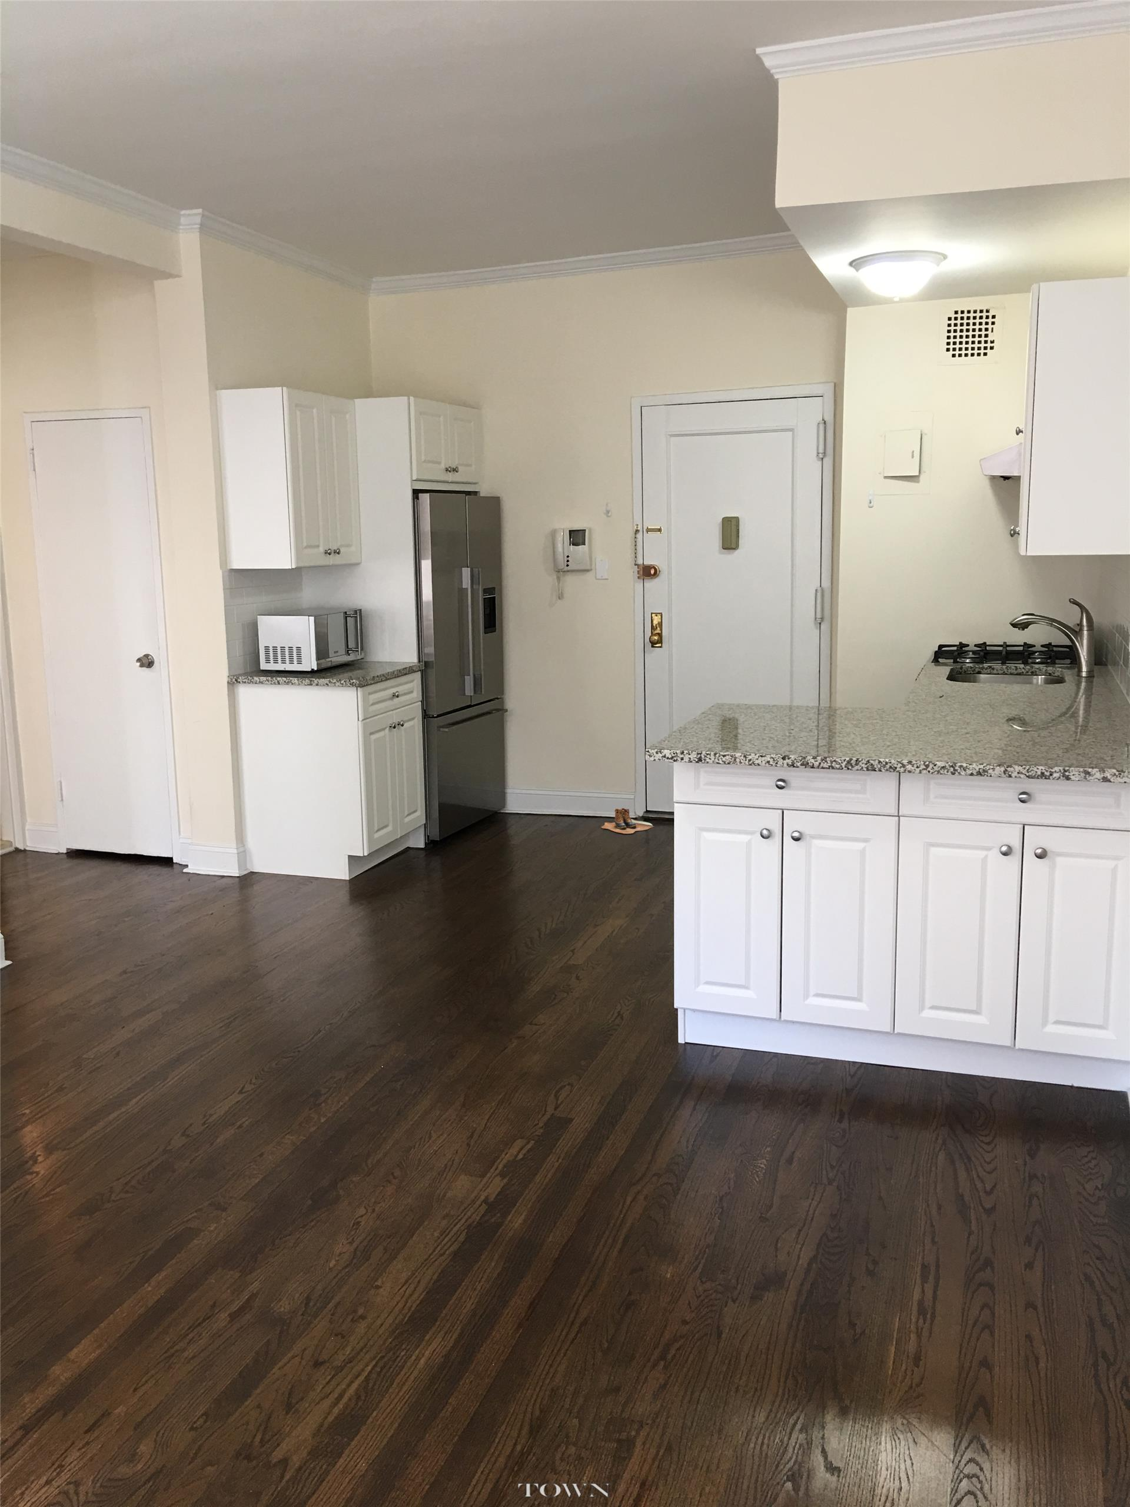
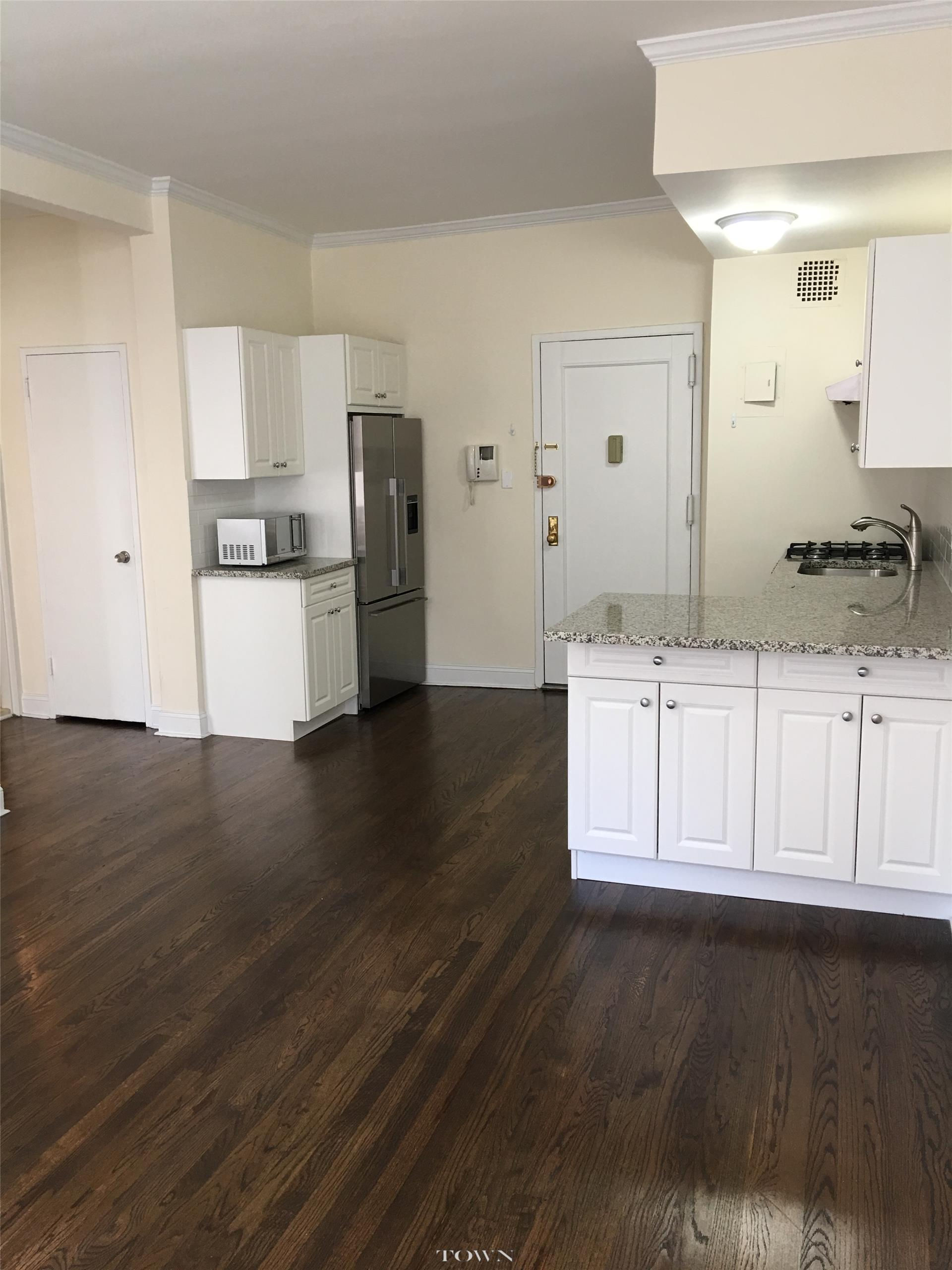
- boots [601,807,654,834]
